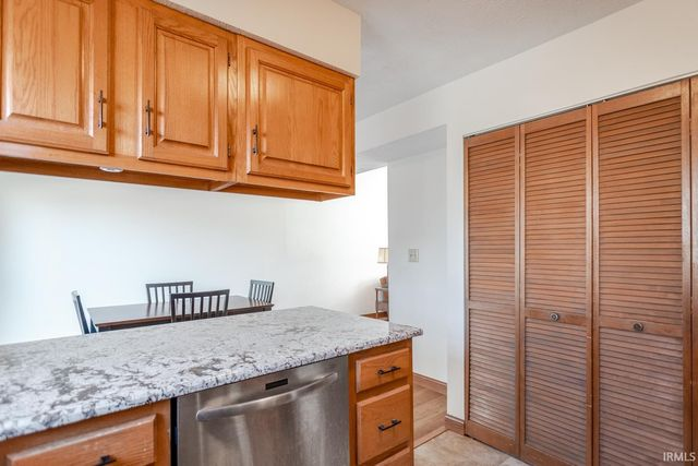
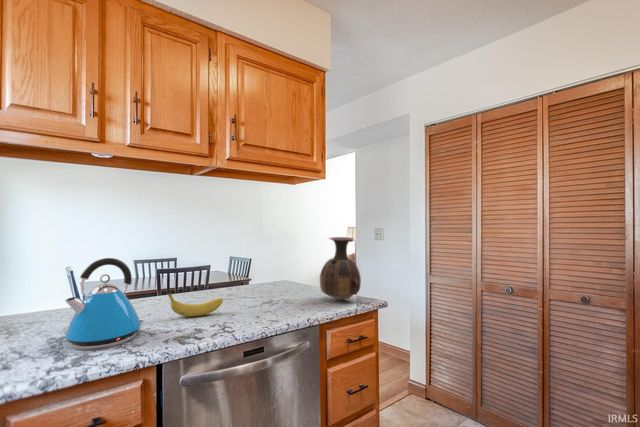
+ kettle [64,257,145,350]
+ vase [319,236,362,302]
+ fruit [167,292,224,318]
